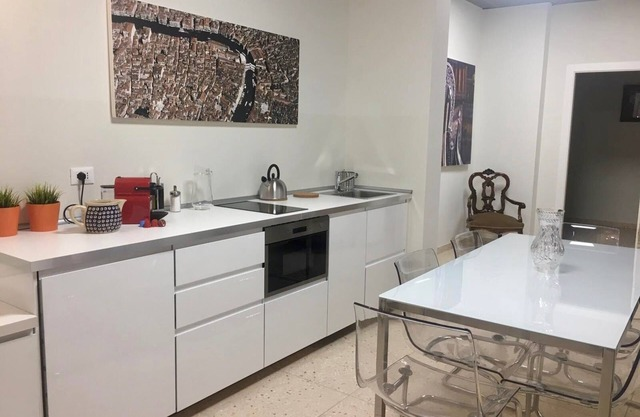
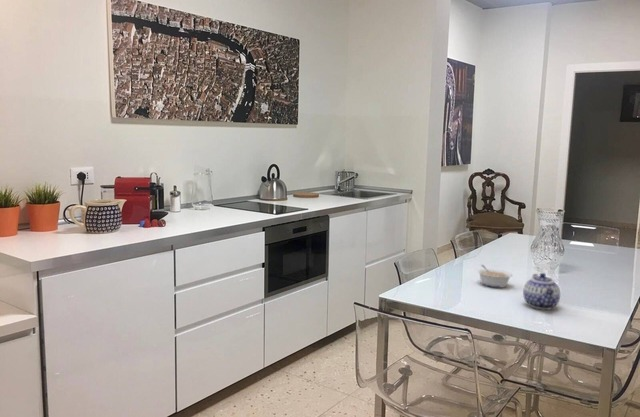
+ legume [476,264,514,288]
+ teapot [522,272,561,311]
